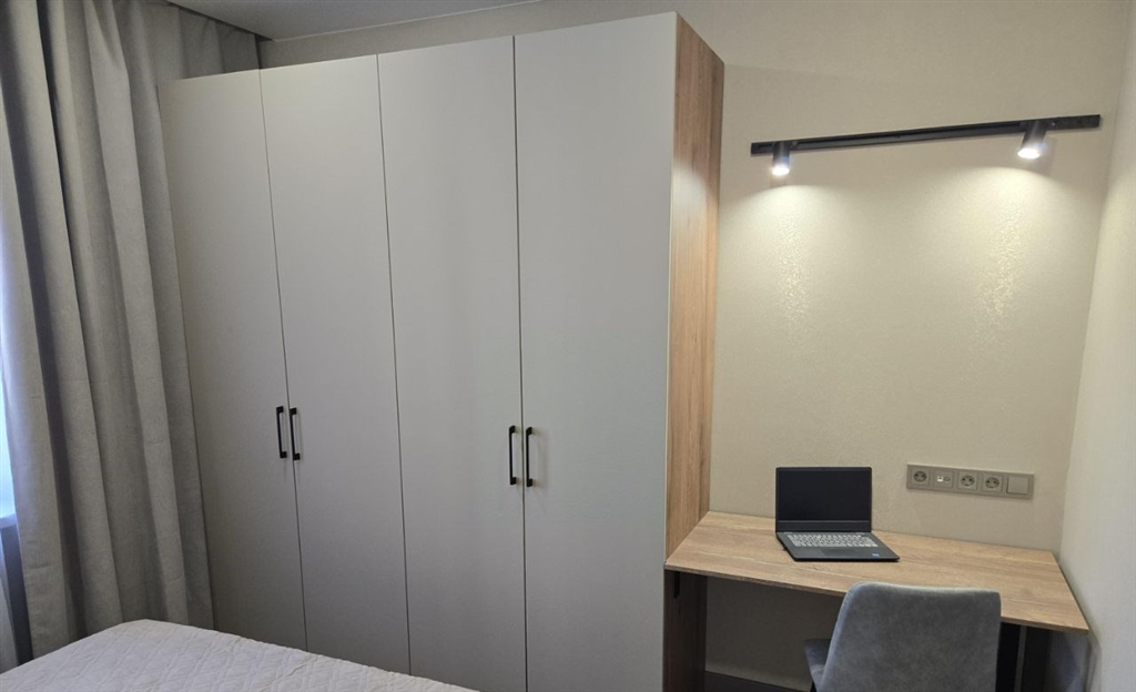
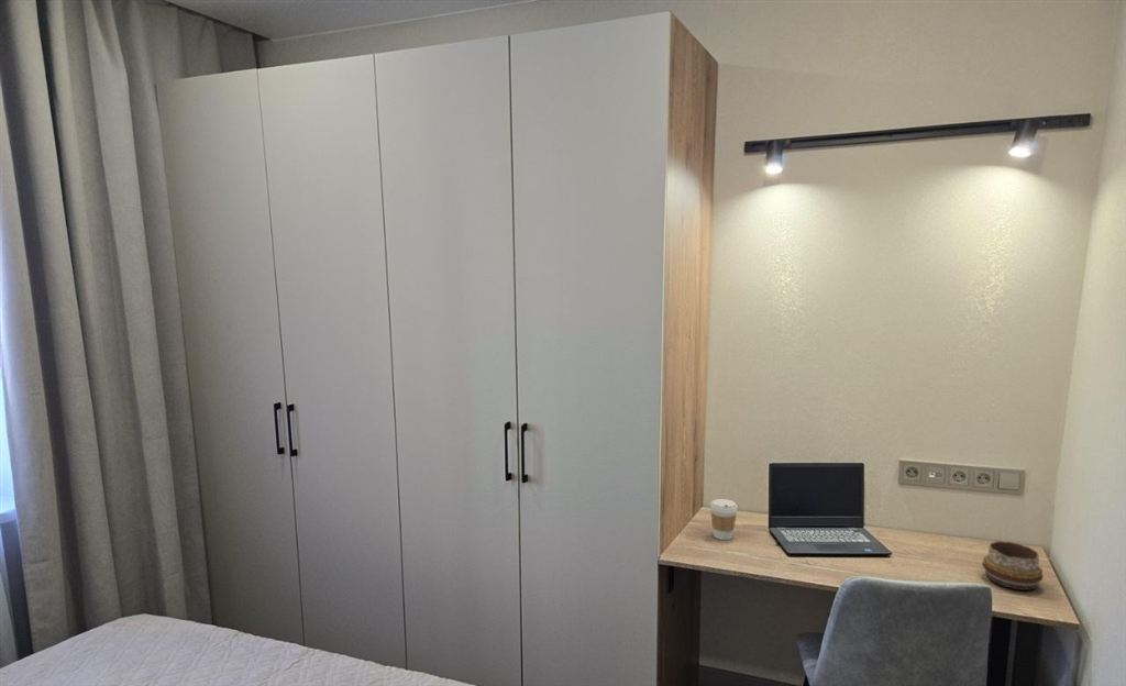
+ coffee cup [709,498,739,541]
+ decorative bowl [982,540,1044,591]
